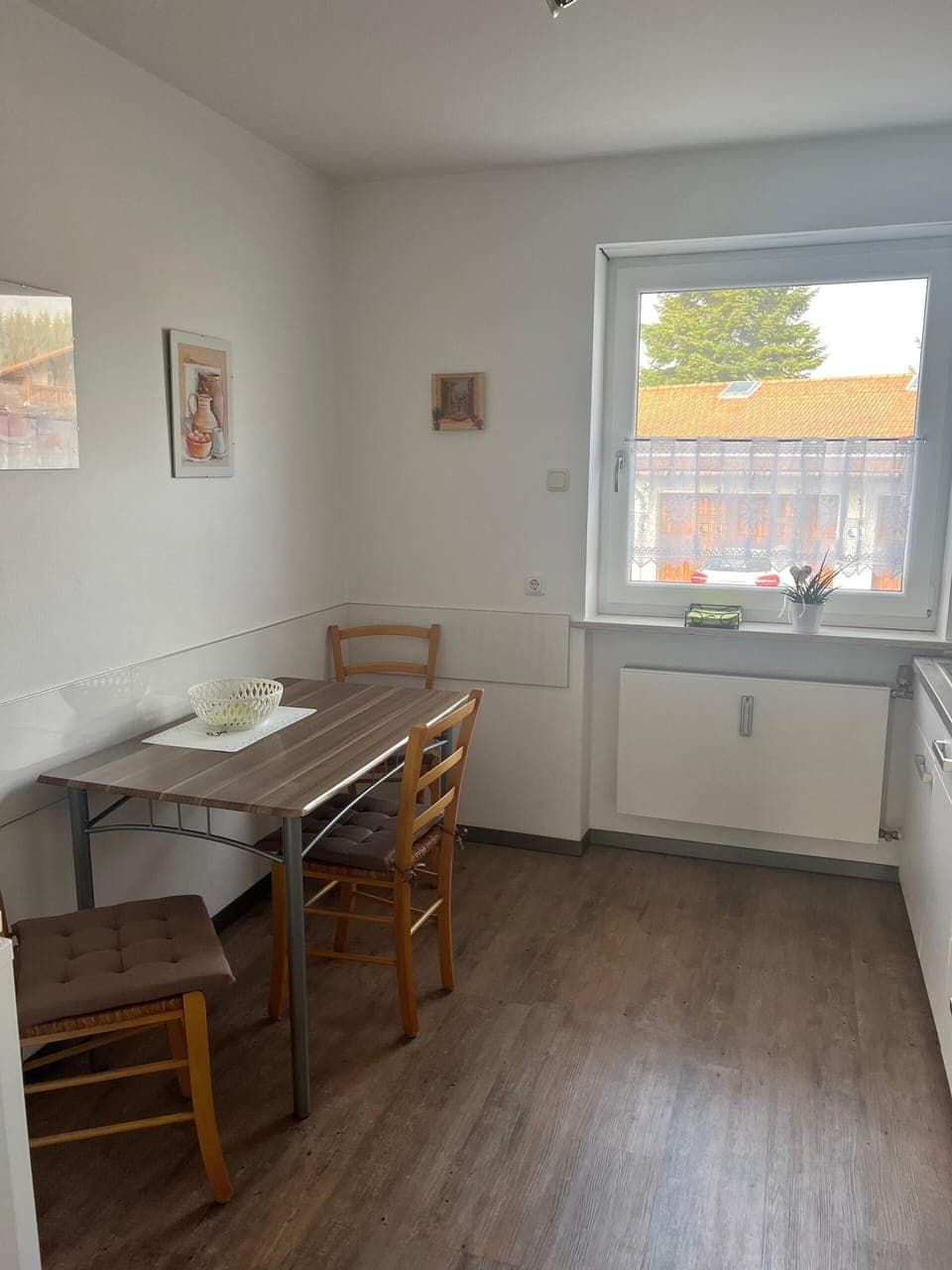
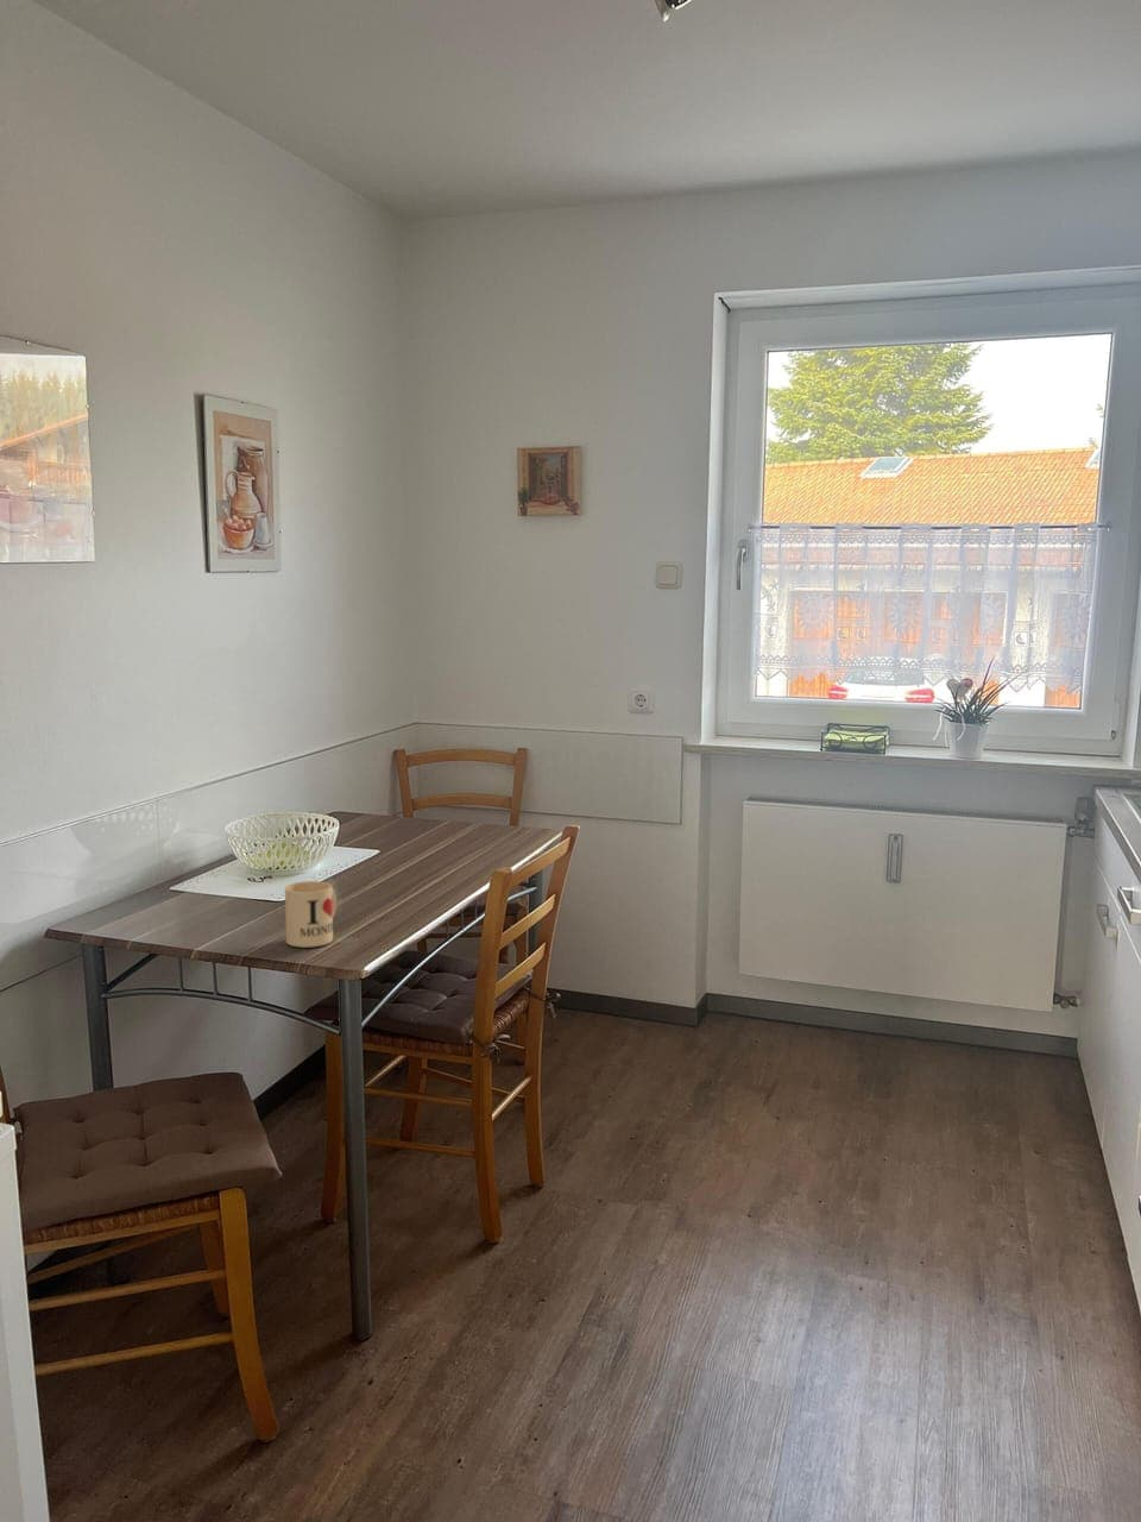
+ mug [284,880,338,949]
